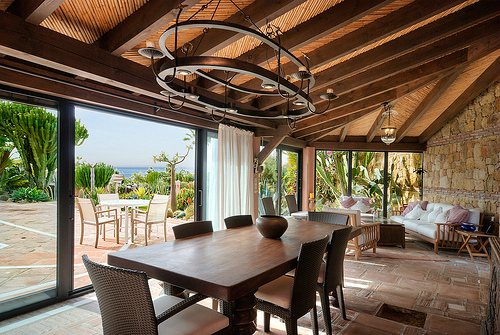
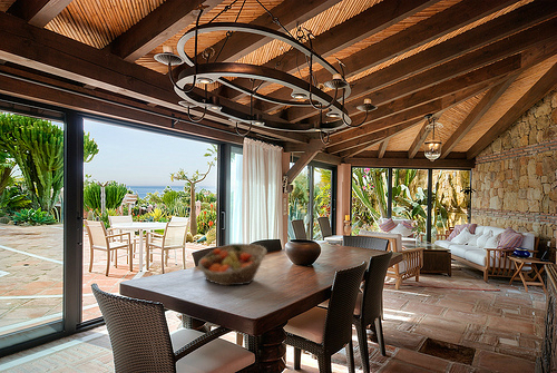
+ fruit basket [196,243,267,286]
